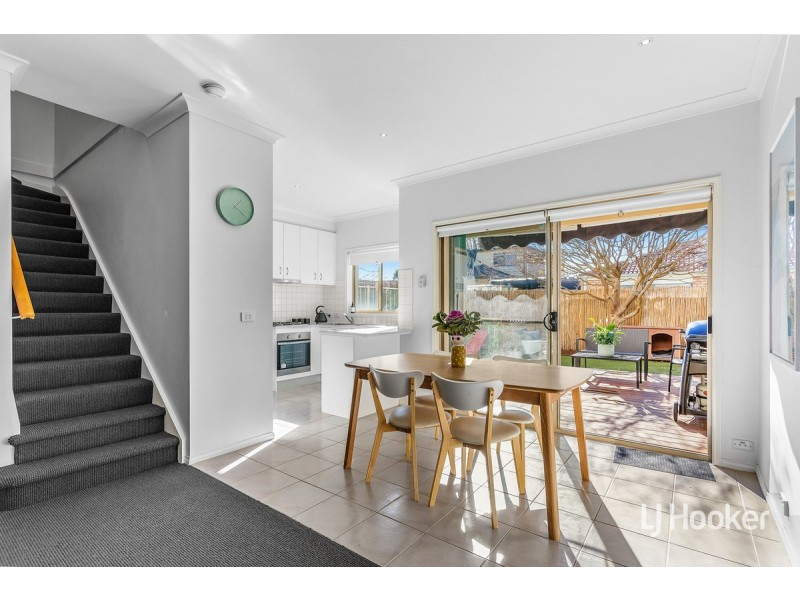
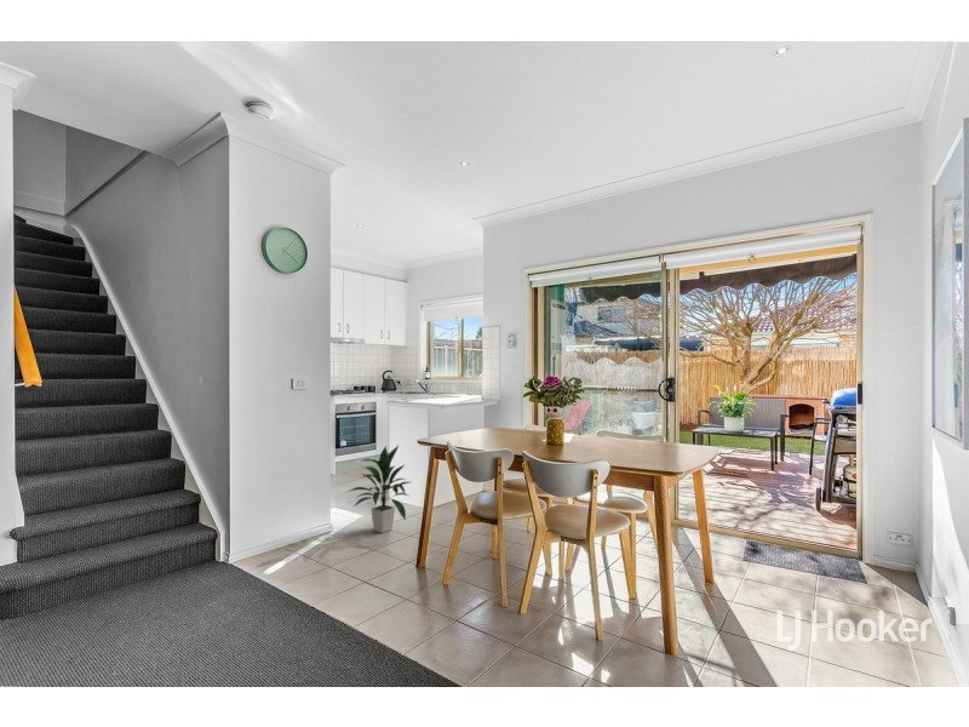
+ indoor plant [346,445,412,534]
